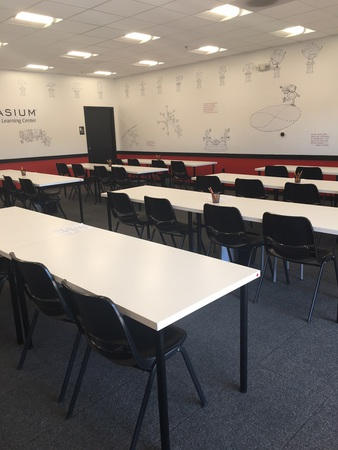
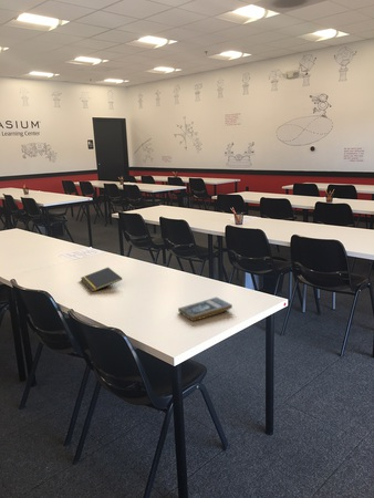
+ notepad [80,267,123,293]
+ book [177,297,233,322]
